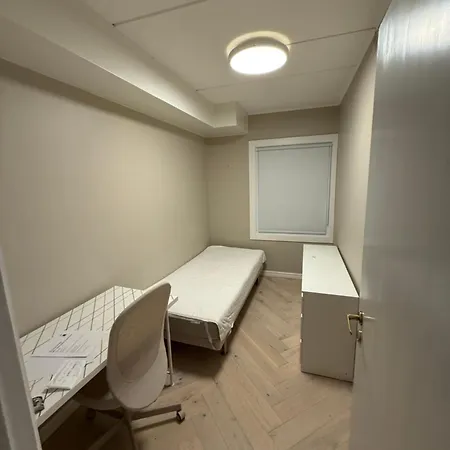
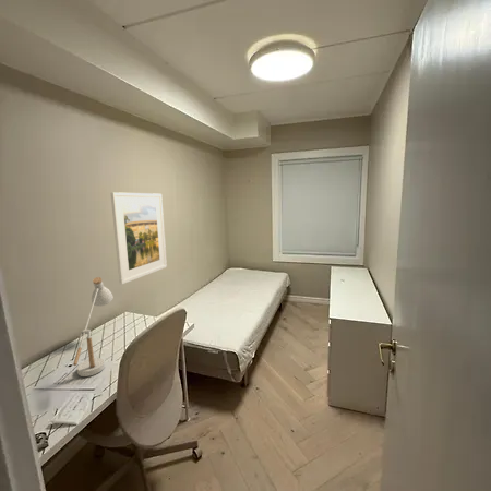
+ desk lamp [72,276,115,378]
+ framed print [110,191,168,285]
